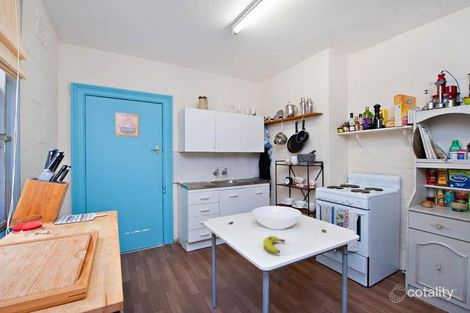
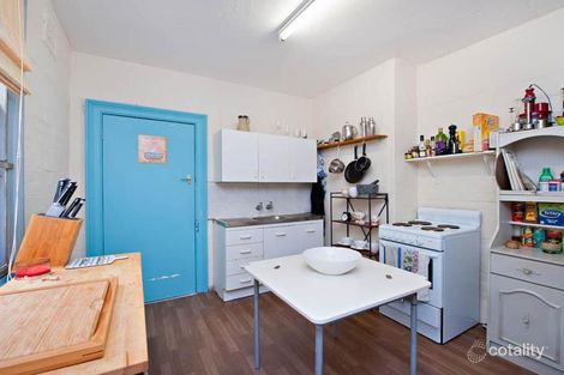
- banana [262,235,286,254]
